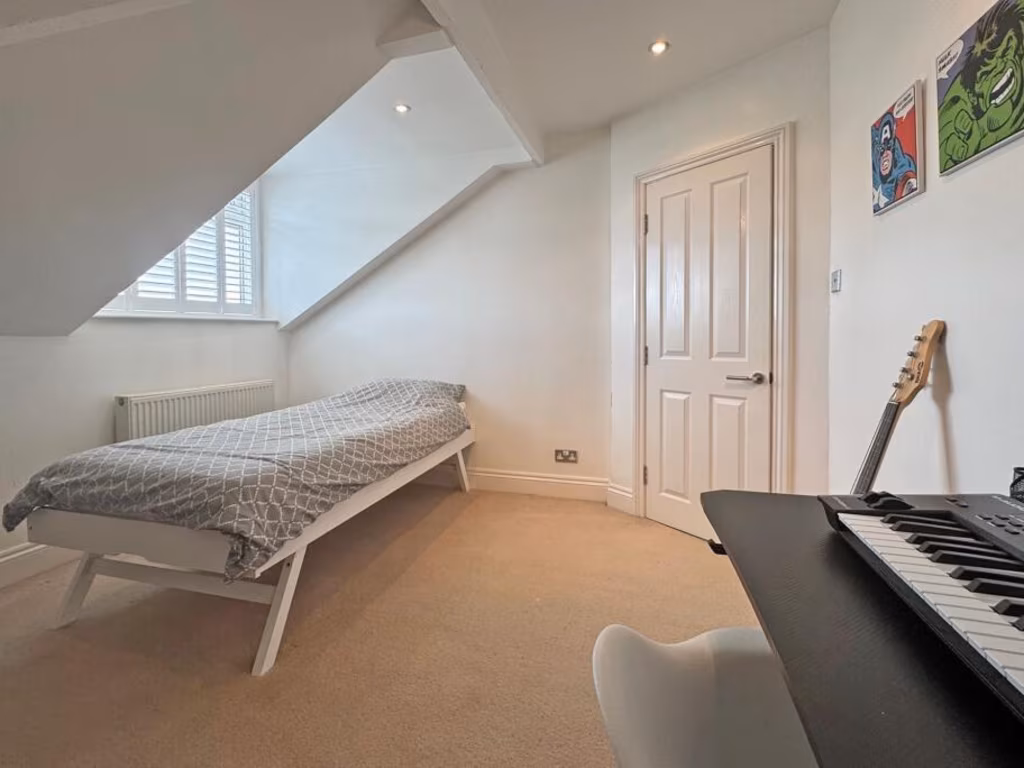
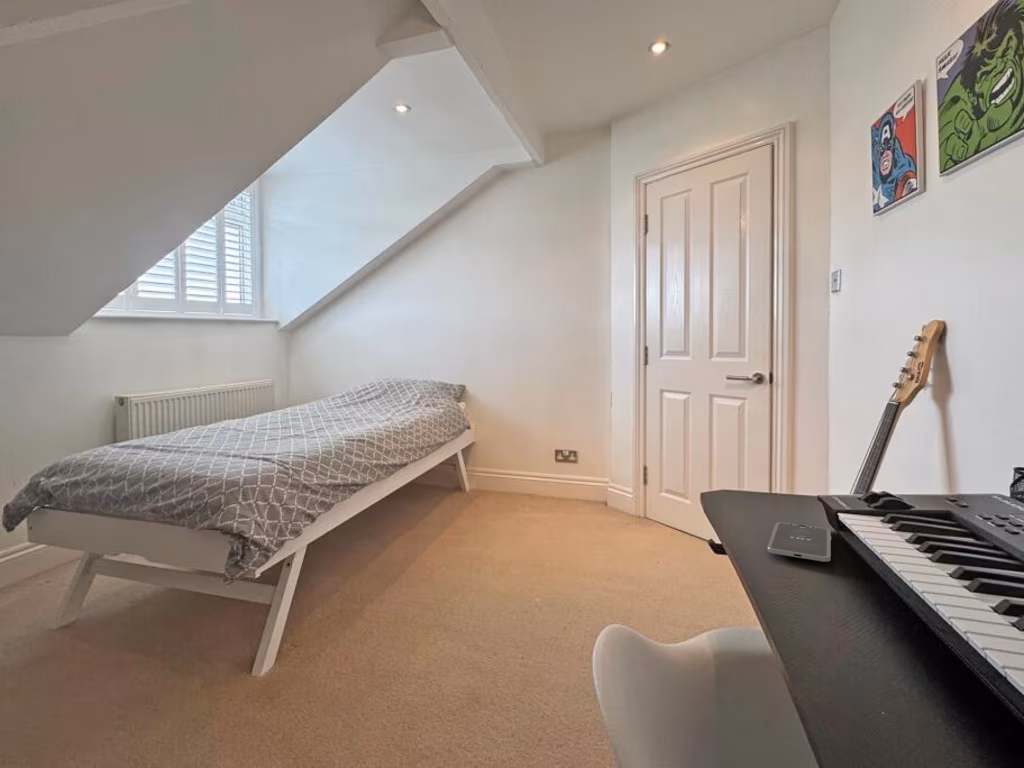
+ smartphone [766,521,832,563]
